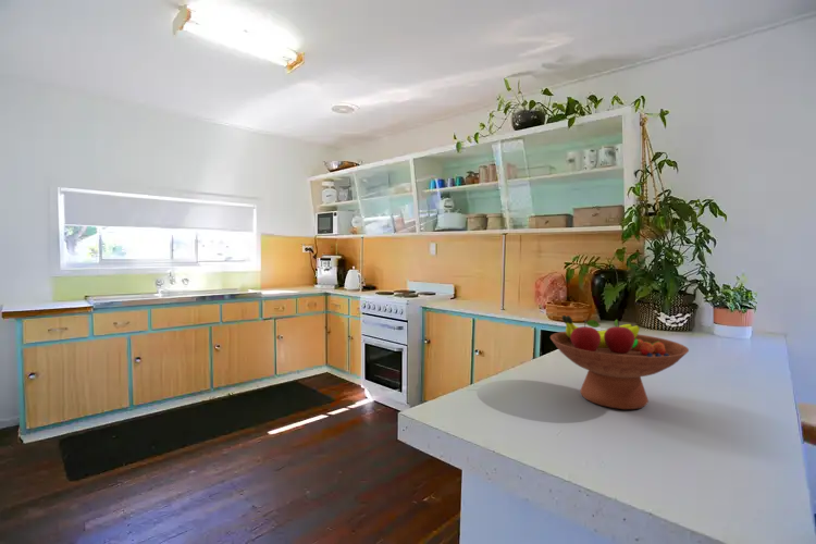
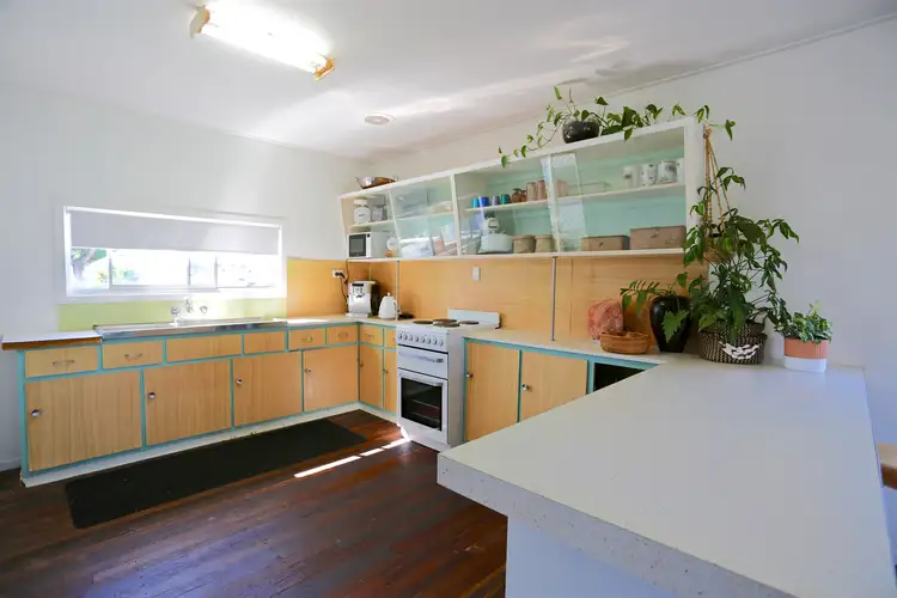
- fruit bowl [549,314,690,410]
